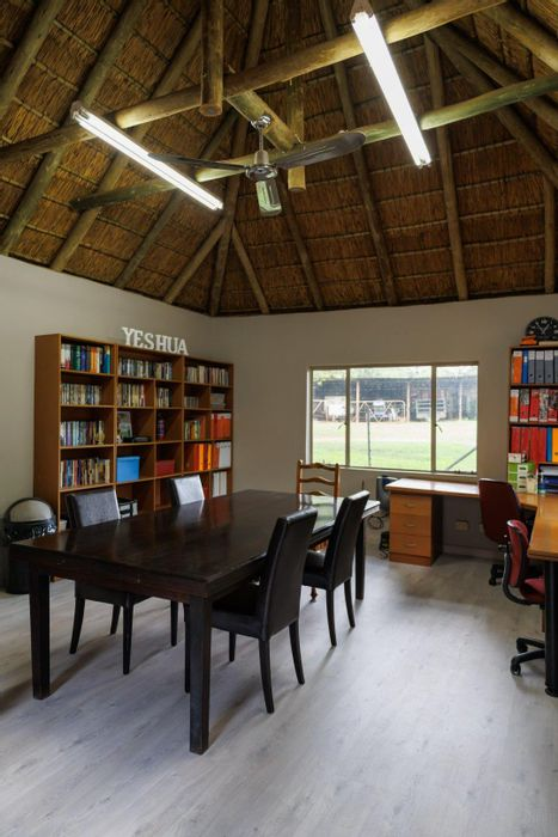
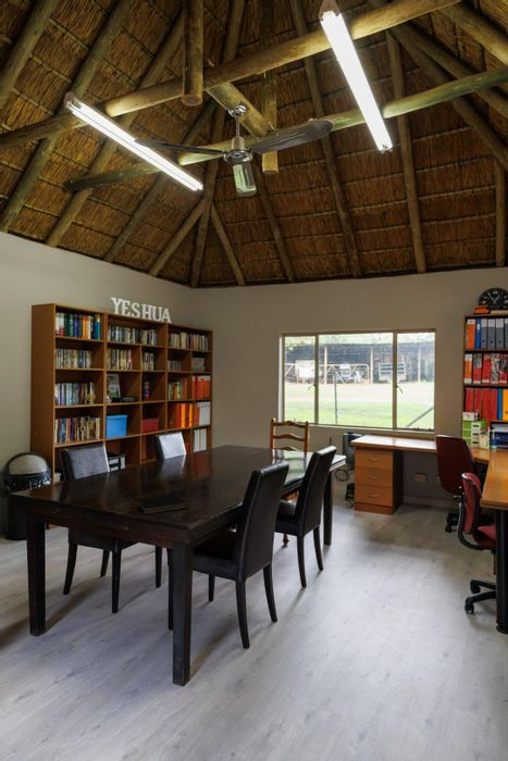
+ notepad [134,492,188,515]
